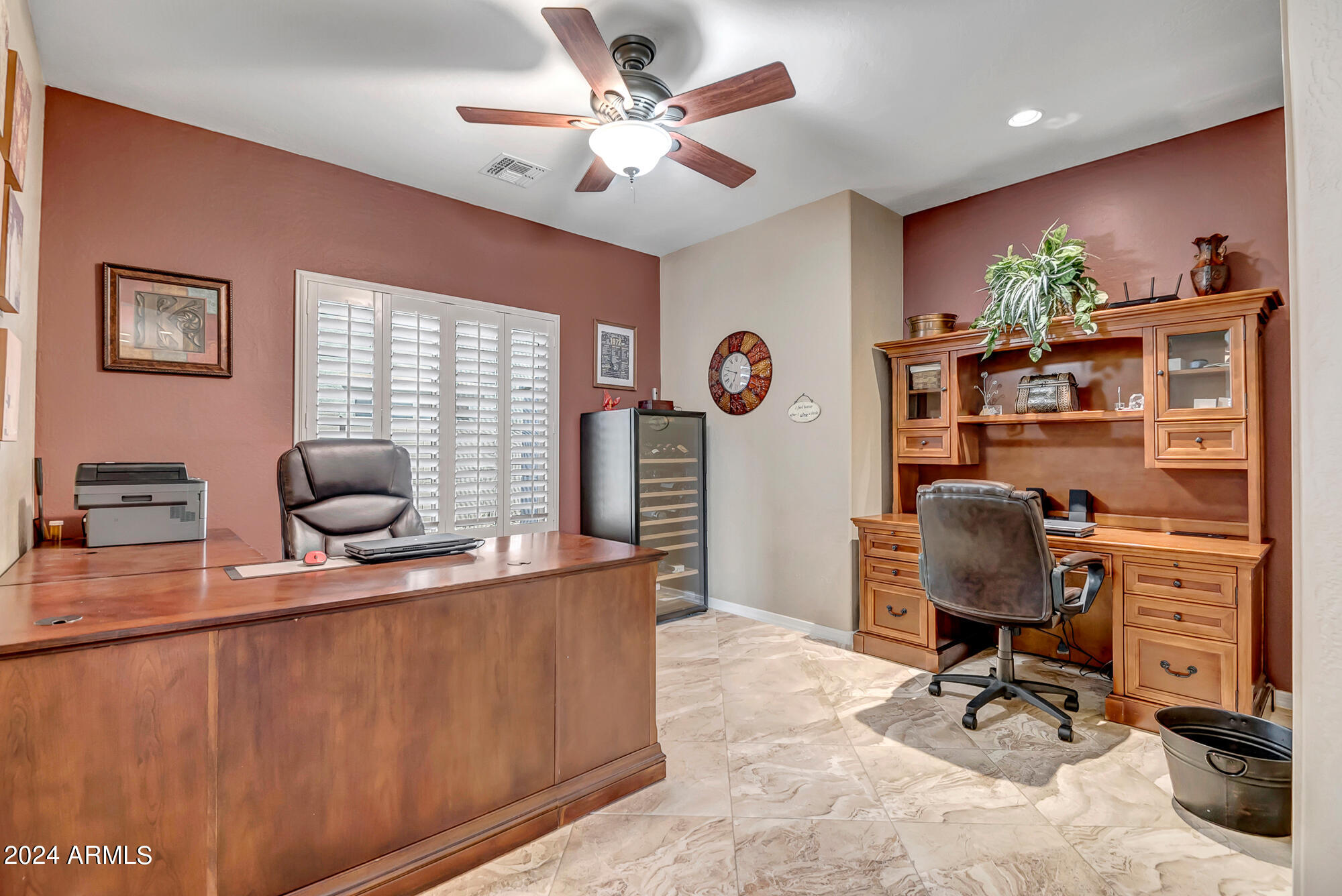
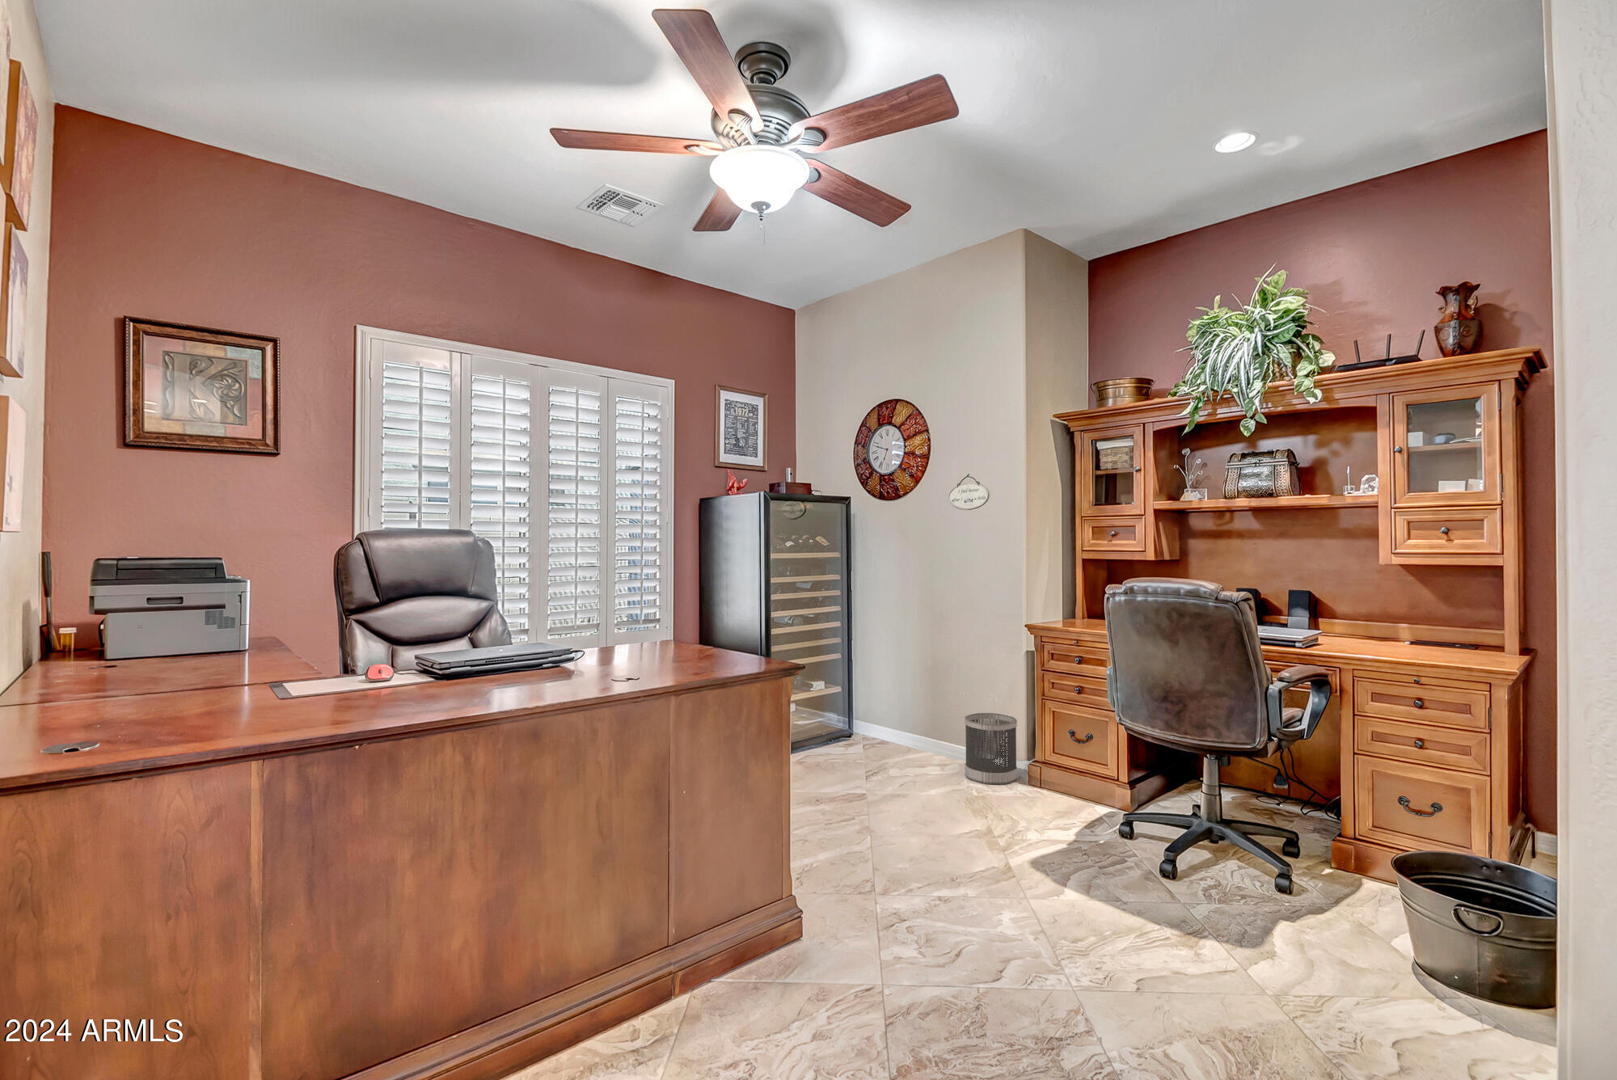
+ wastebasket [964,712,1018,786]
